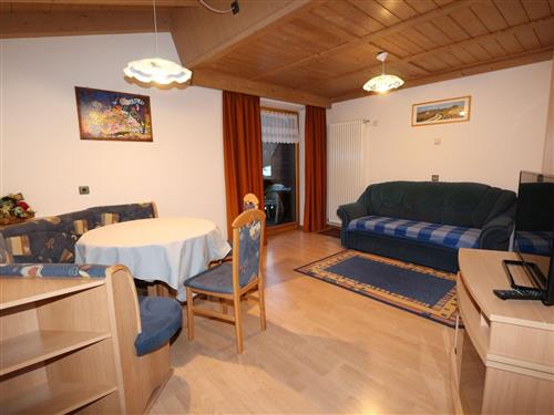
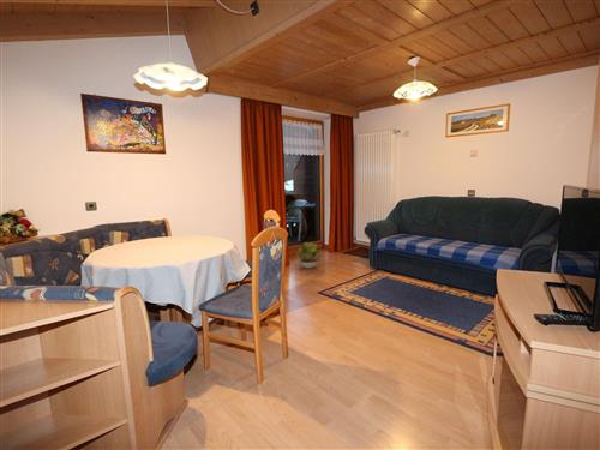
+ potted plant [295,241,323,270]
